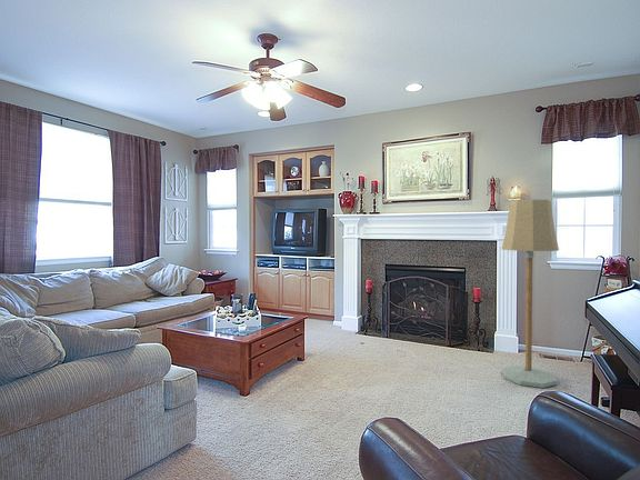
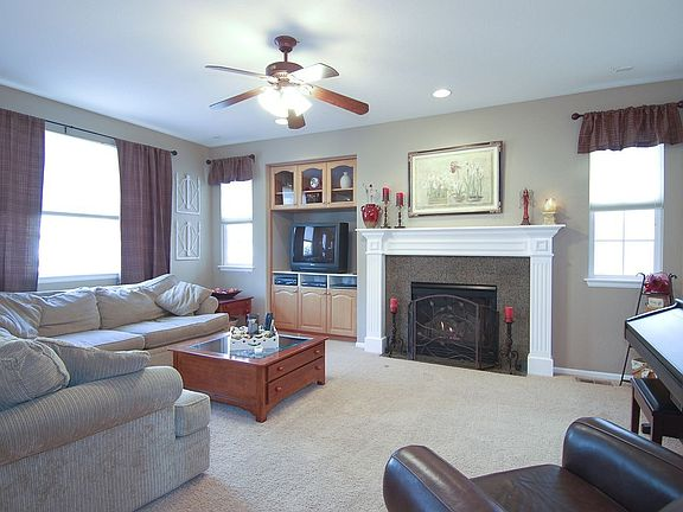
- floor lamp [501,199,560,389]
